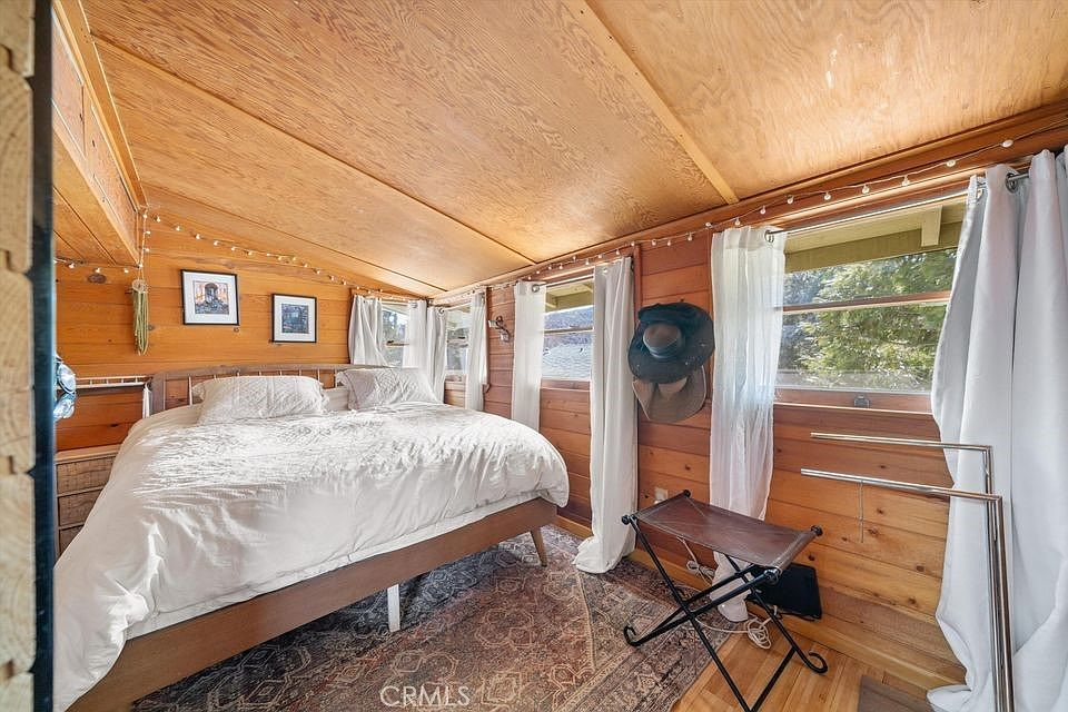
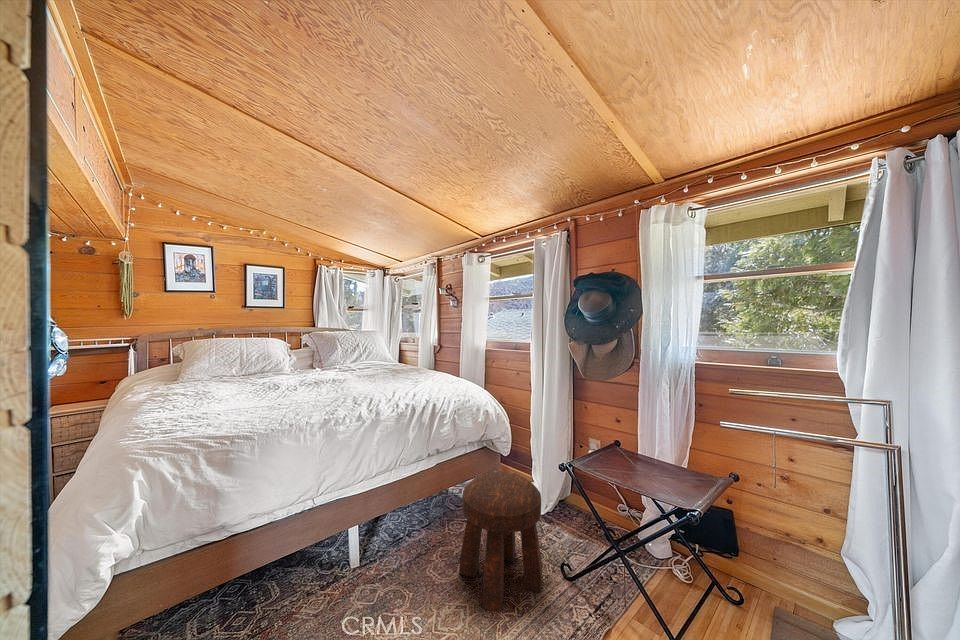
+ stool [459,470,543,614]
